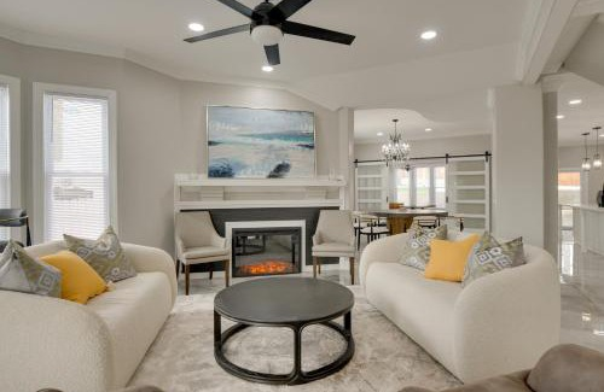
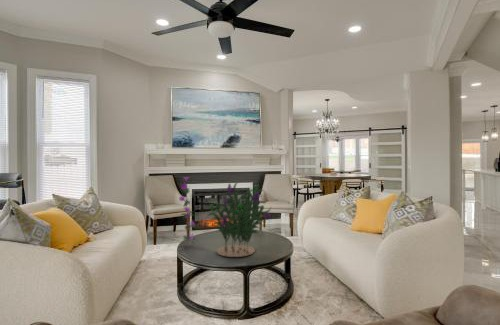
+ flowering plant [178,176,272,258]
